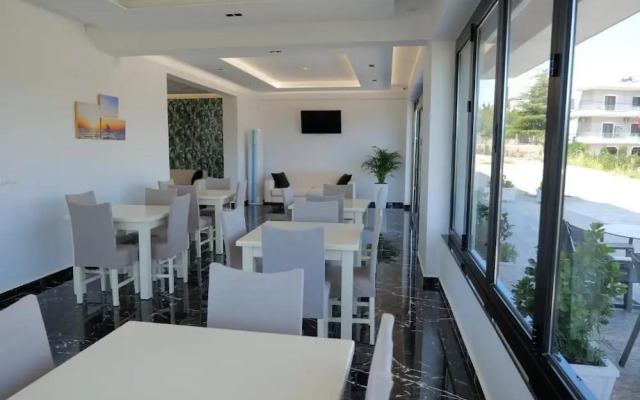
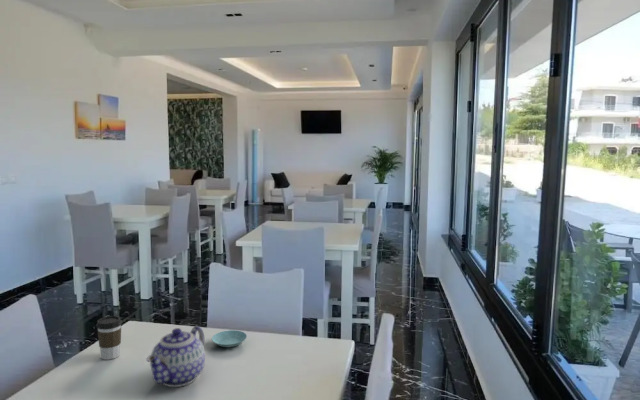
+ coffee cup [96,315,123,360]
+ teapot [145,325,206,388]
+ saucer [211,329,248,348]
